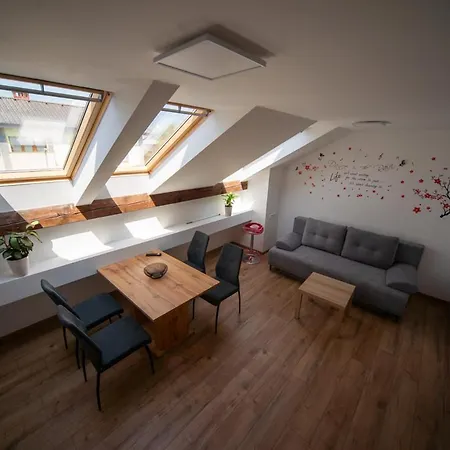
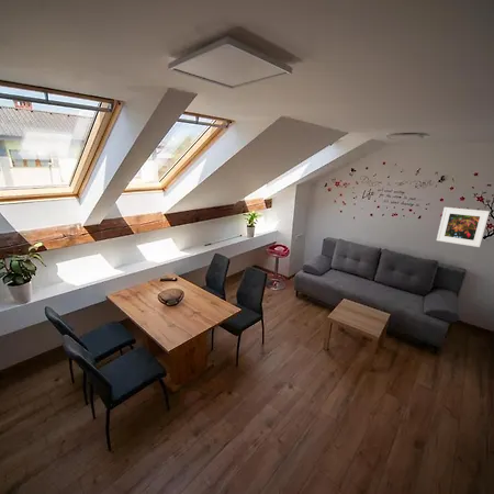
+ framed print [436,206,491,248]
